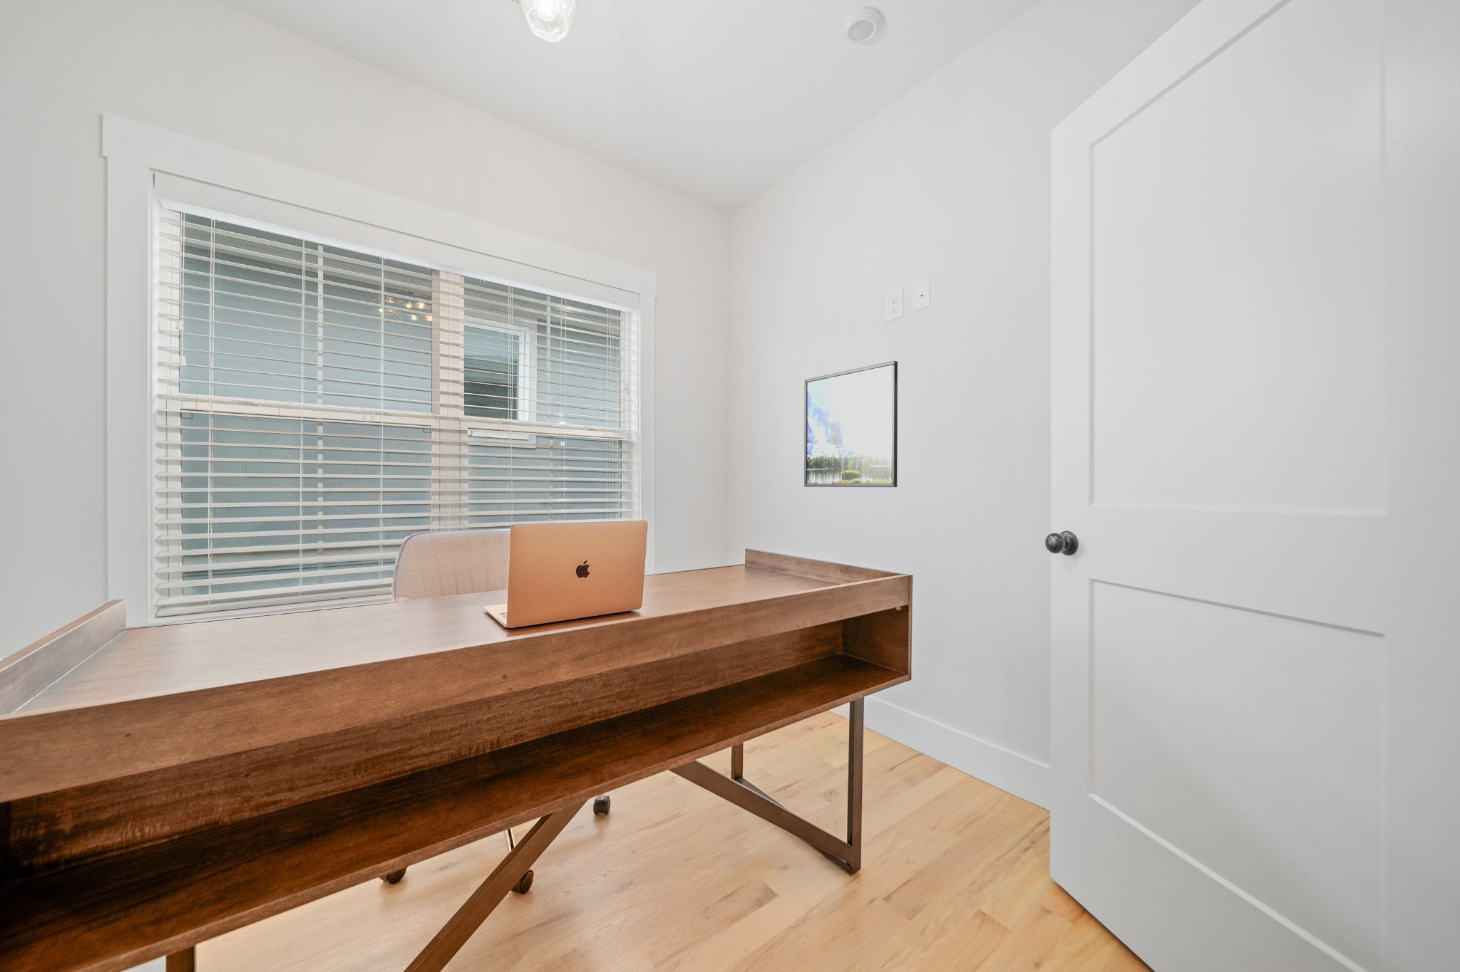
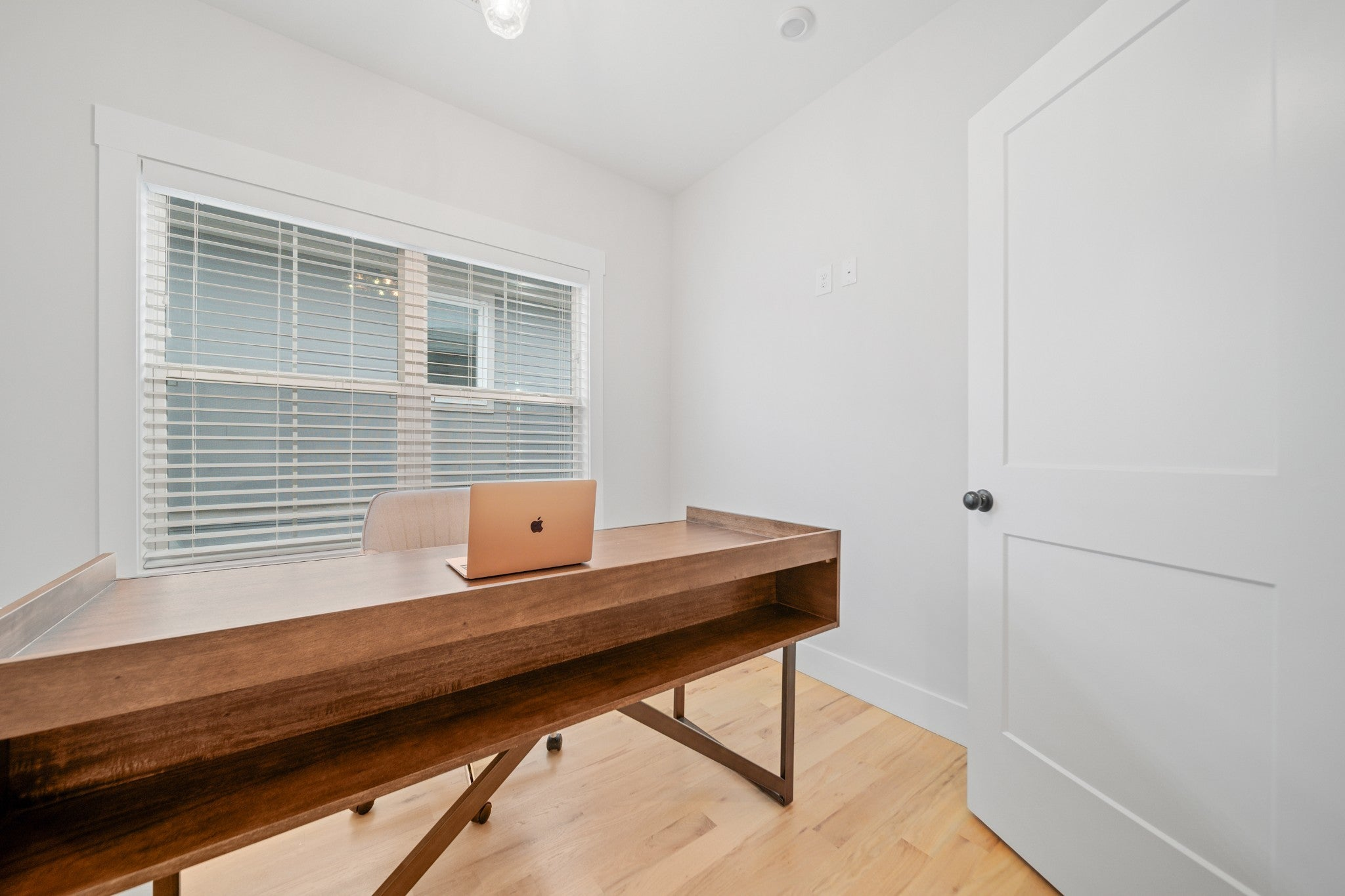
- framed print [803,360,898,488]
